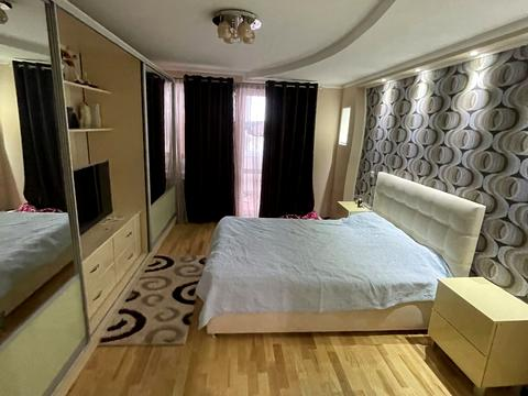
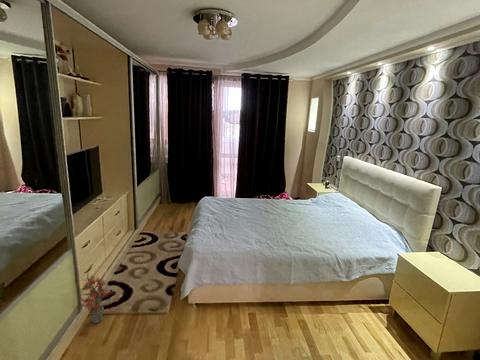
+ potted plant [77,270,116,324]
